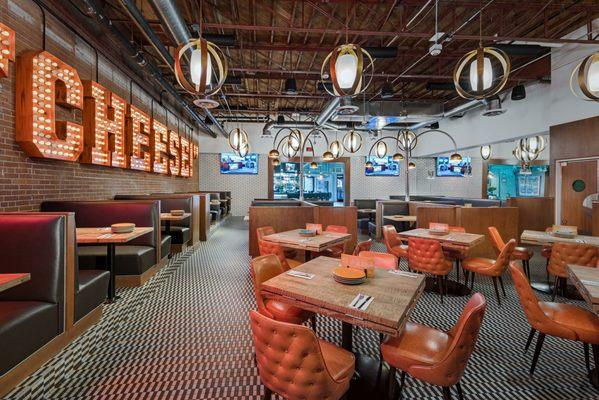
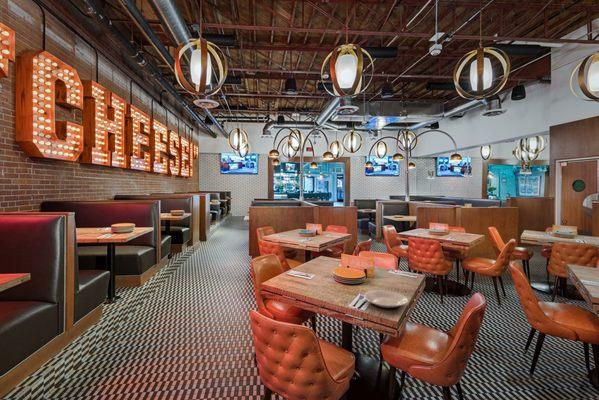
+ plate [363,290,409,310]
